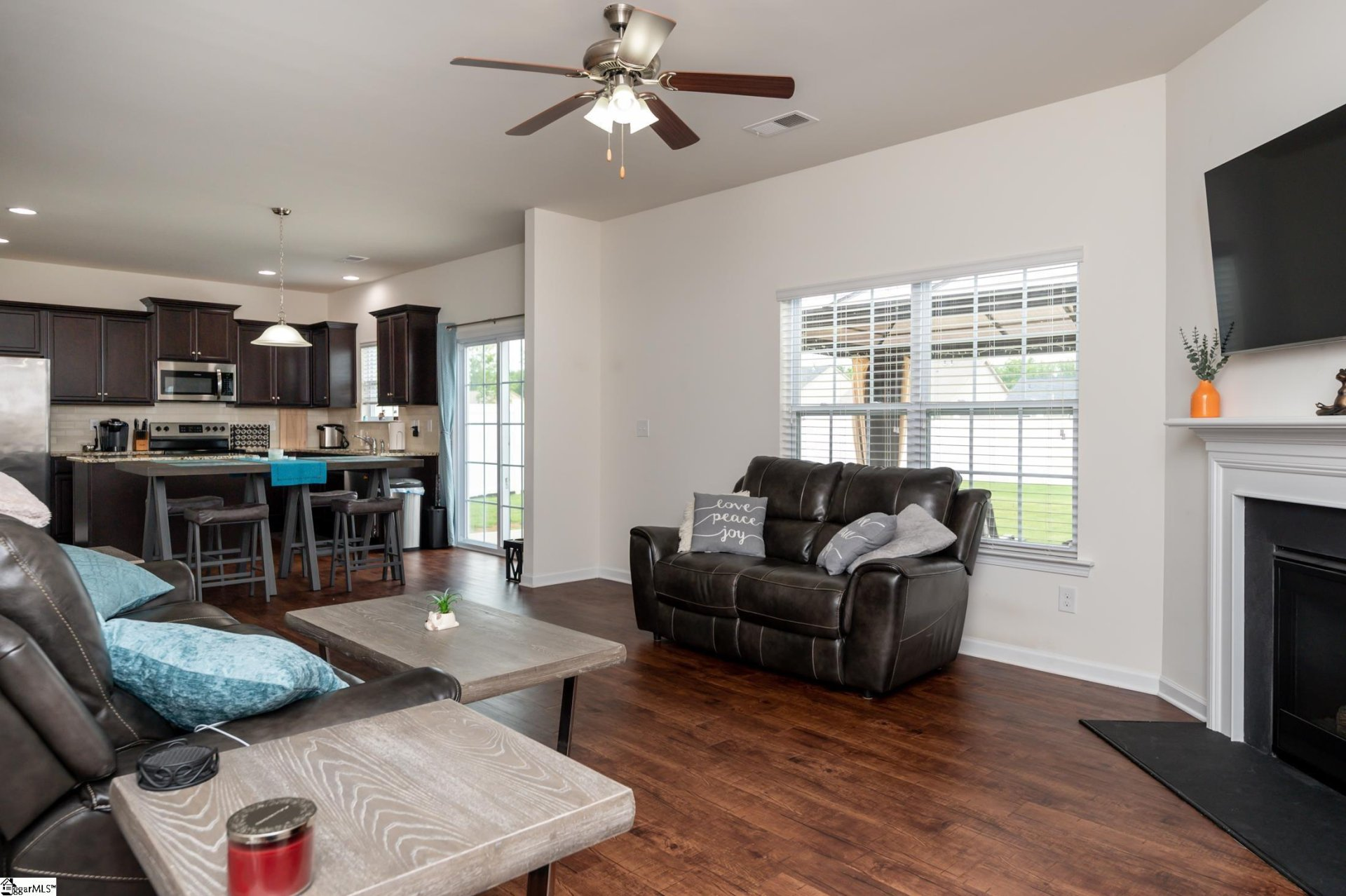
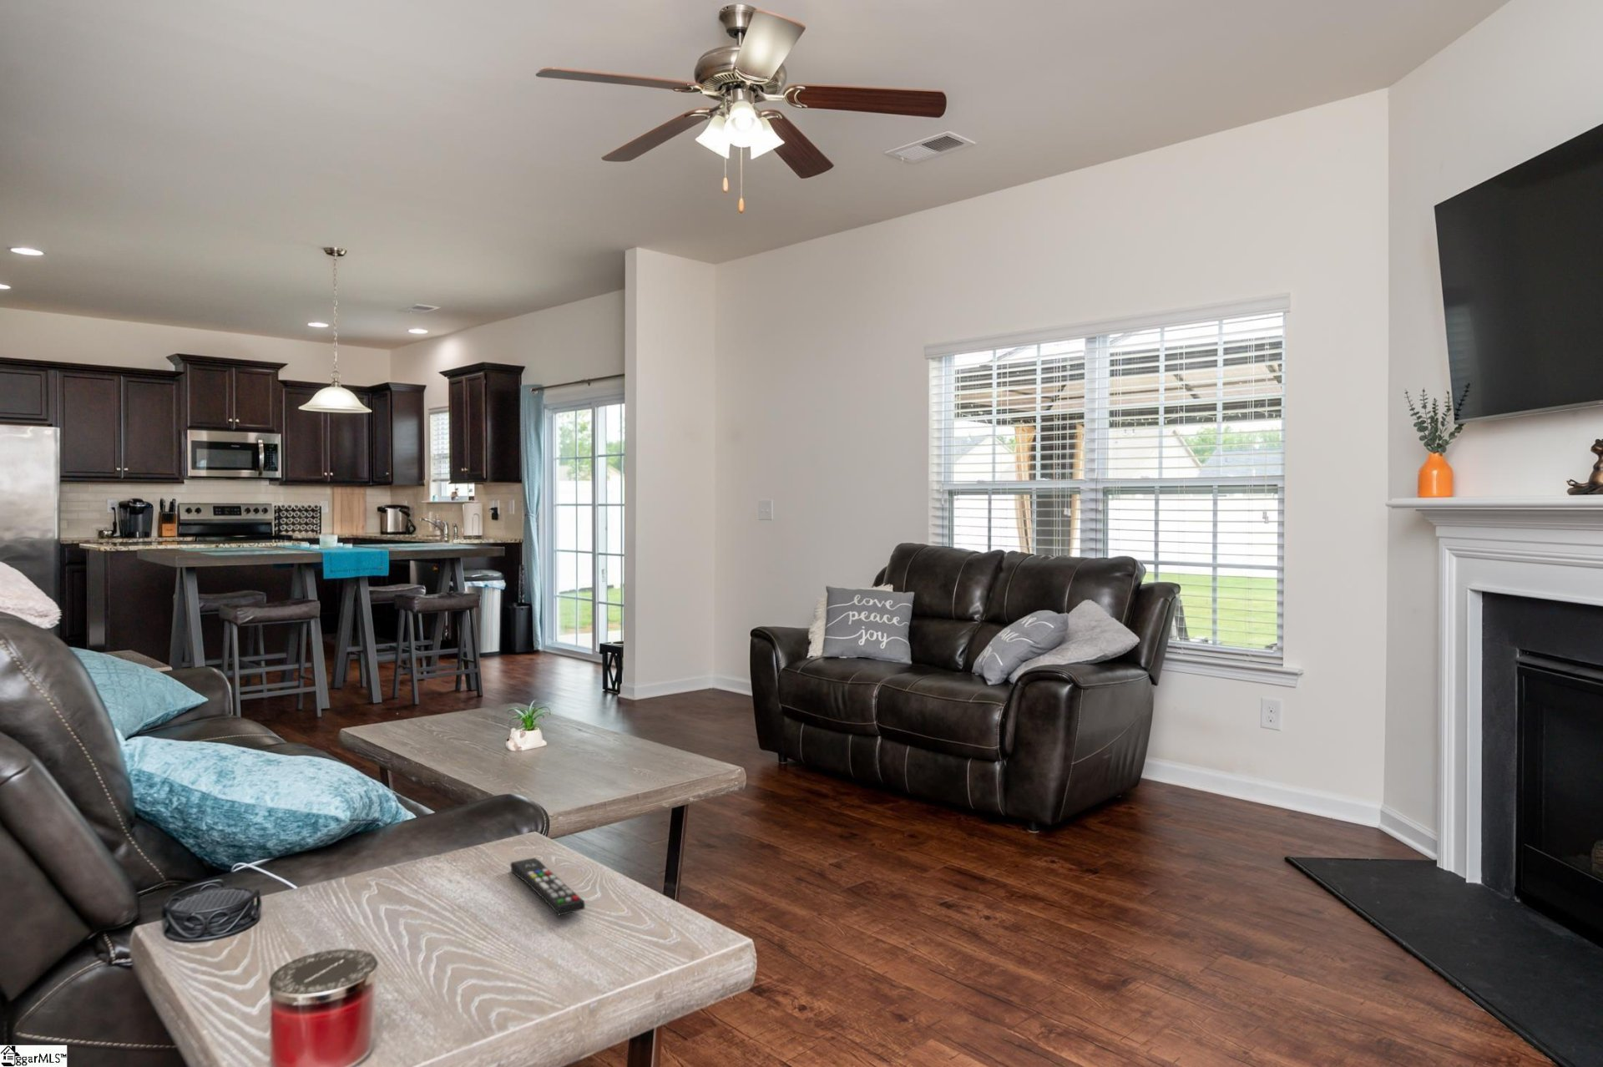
+ remote control [510,856,586,917]
